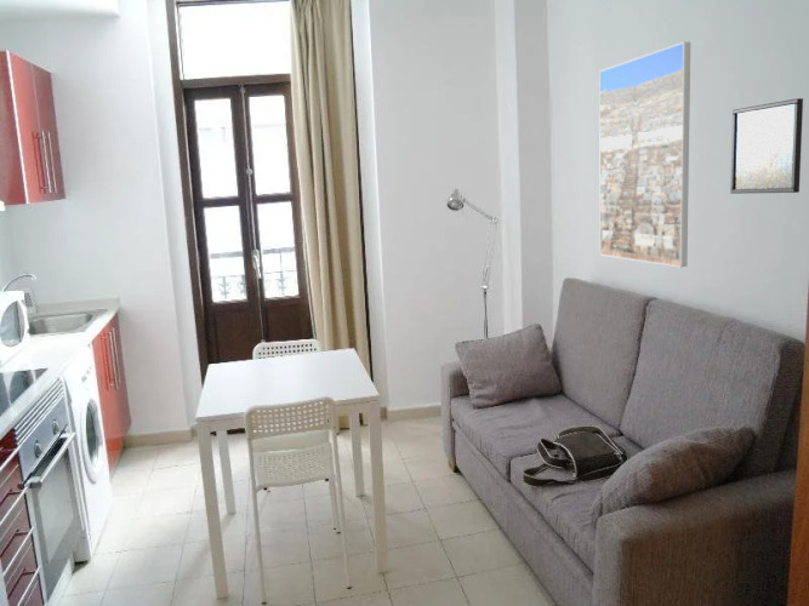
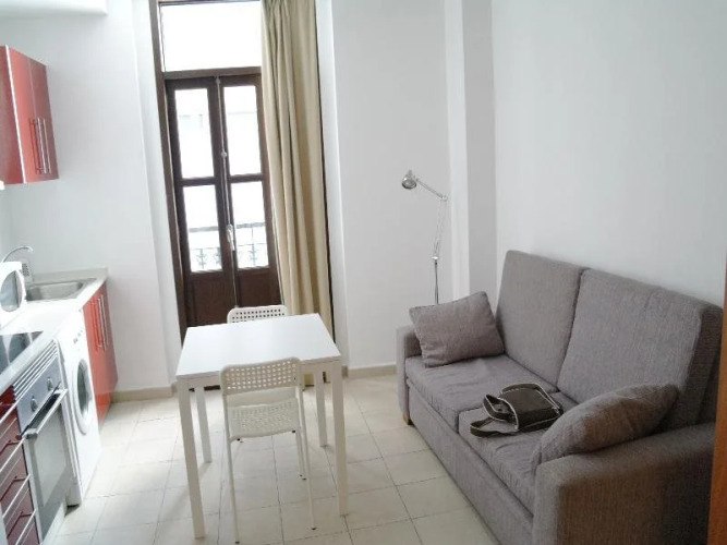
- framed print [729,97,804,195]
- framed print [598,41,691,268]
